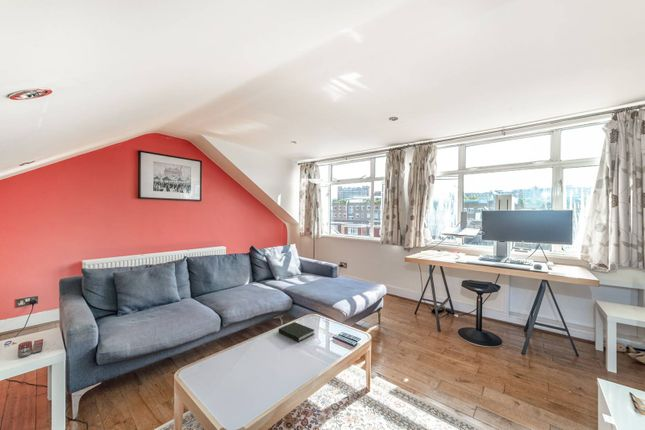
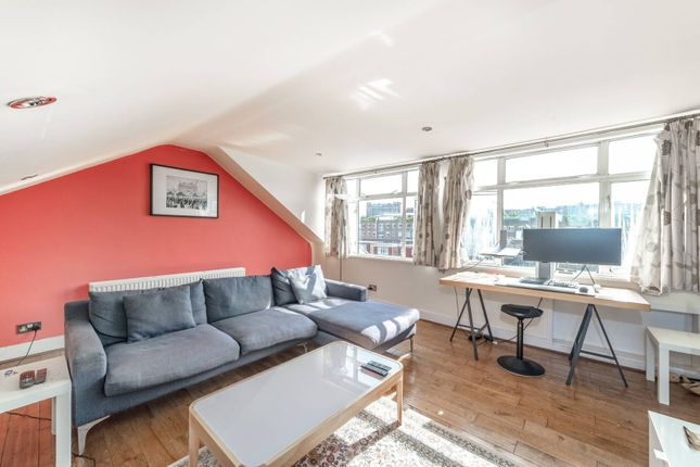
- book [278,321,315,342]
